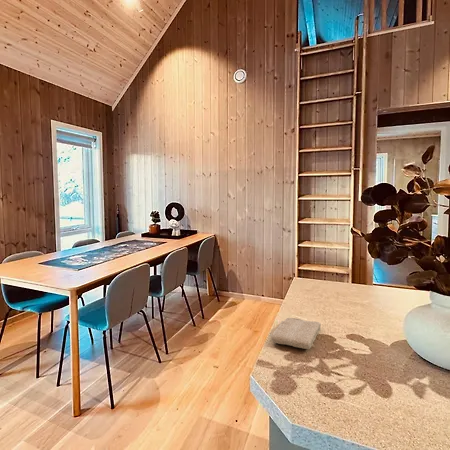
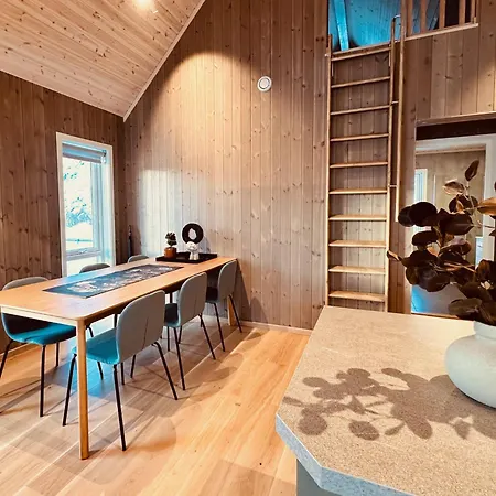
- washcloth [270,317,322,350]
